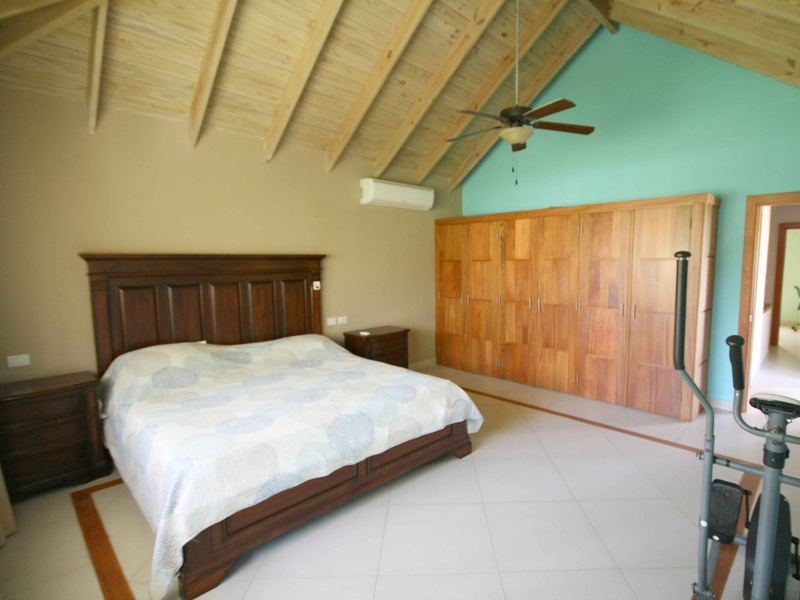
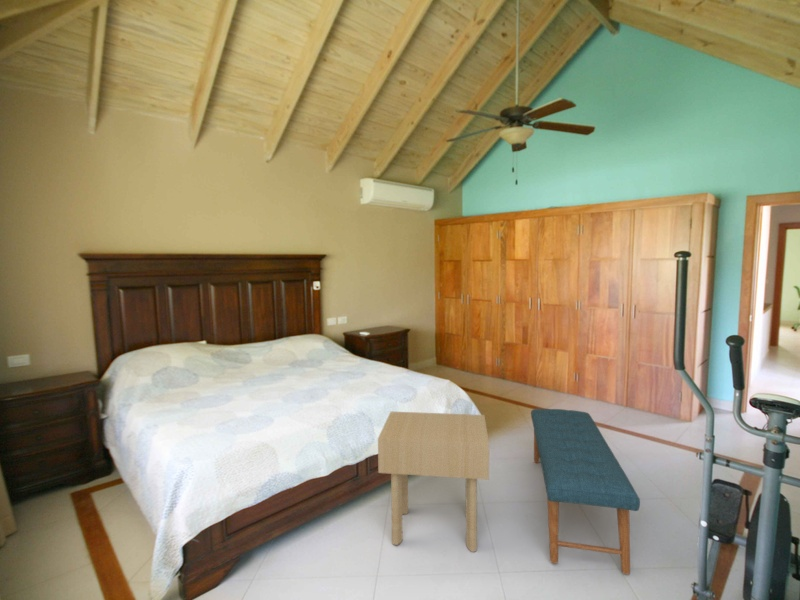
+ side table [377,411,490,553]
+ bench [530,408,641,575]
